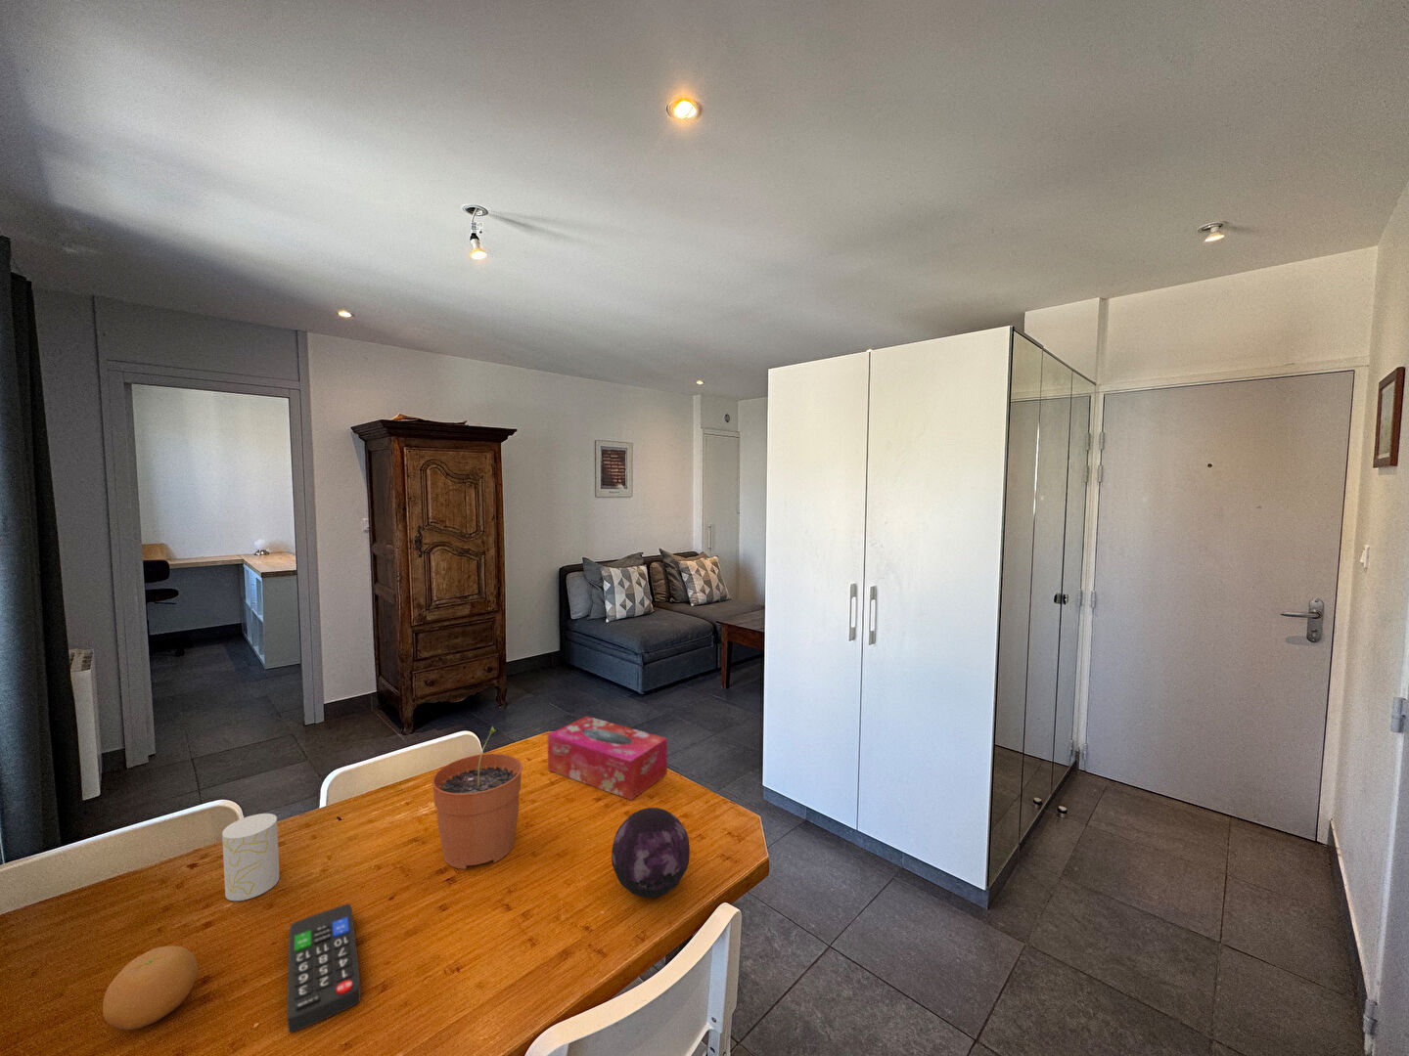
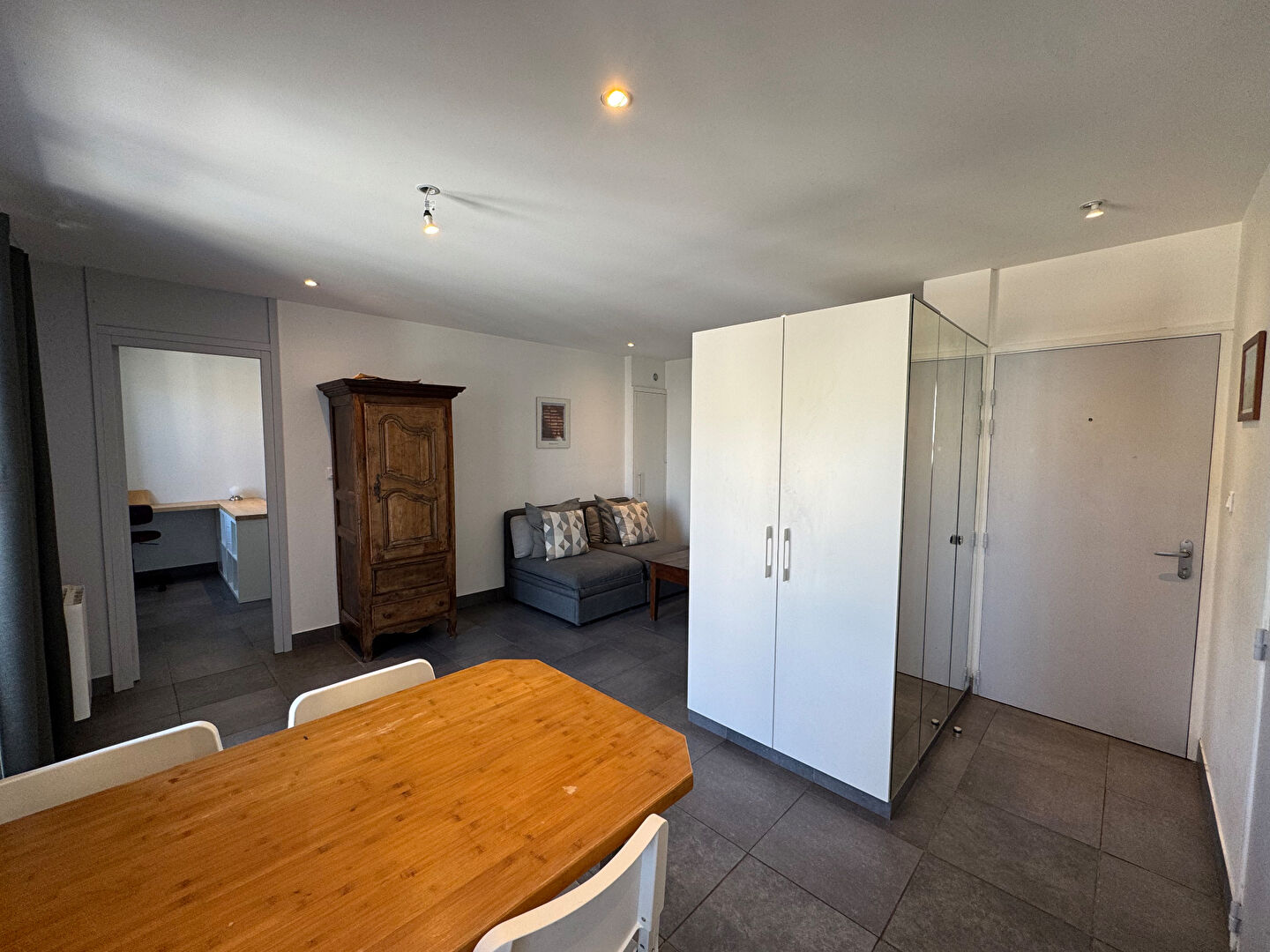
- fruit [102,945,199,1030]
- tissue box [547,714,668,801]
- cup [221,813,280,902]
- remote control [286,903,361,1034]
- plant pot [430,725,524,871]
- decorative orb [610,806,691,898]
